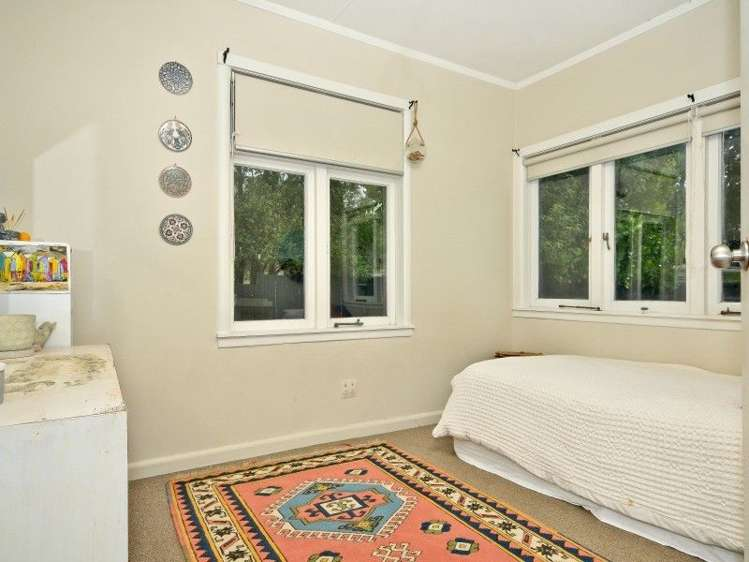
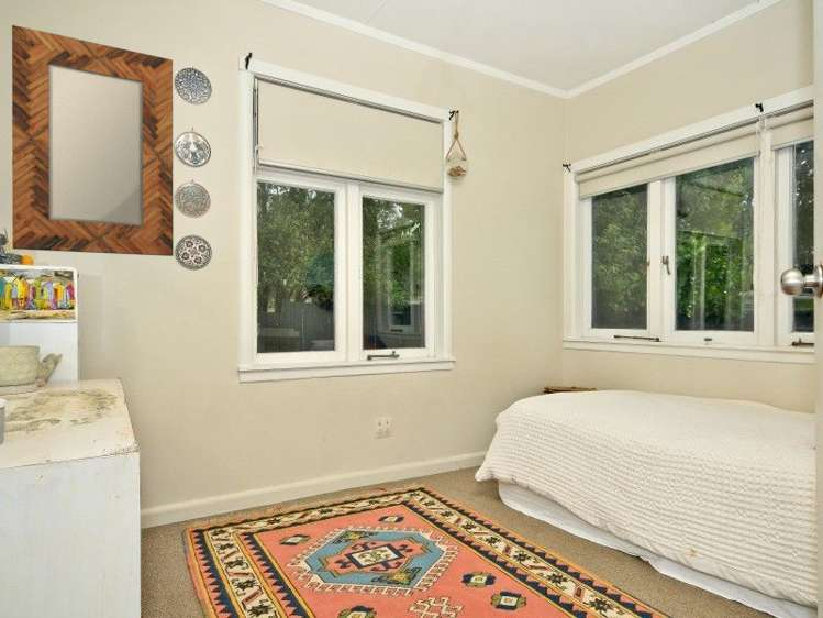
+ home mirror [11,24,175,257]
